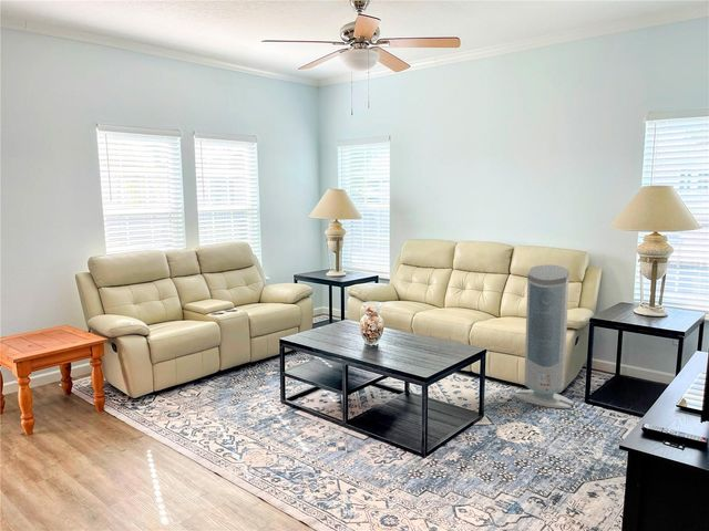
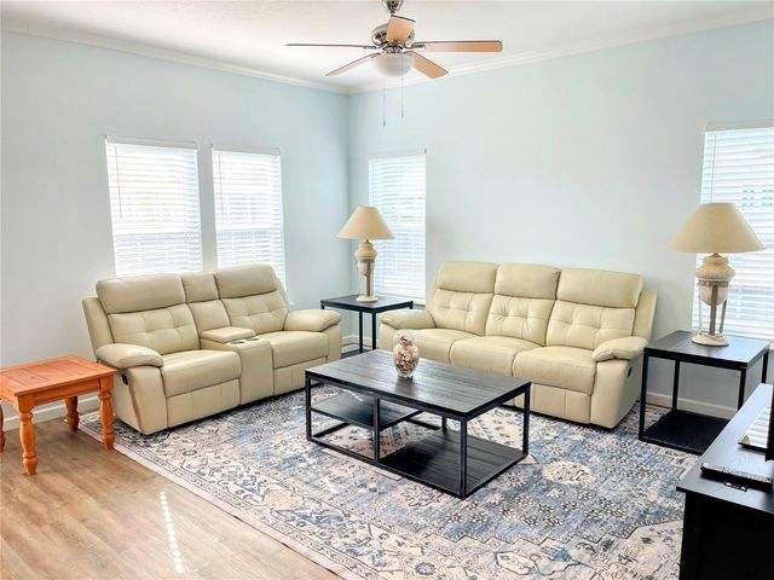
- air purifier [513,263,575,409]
